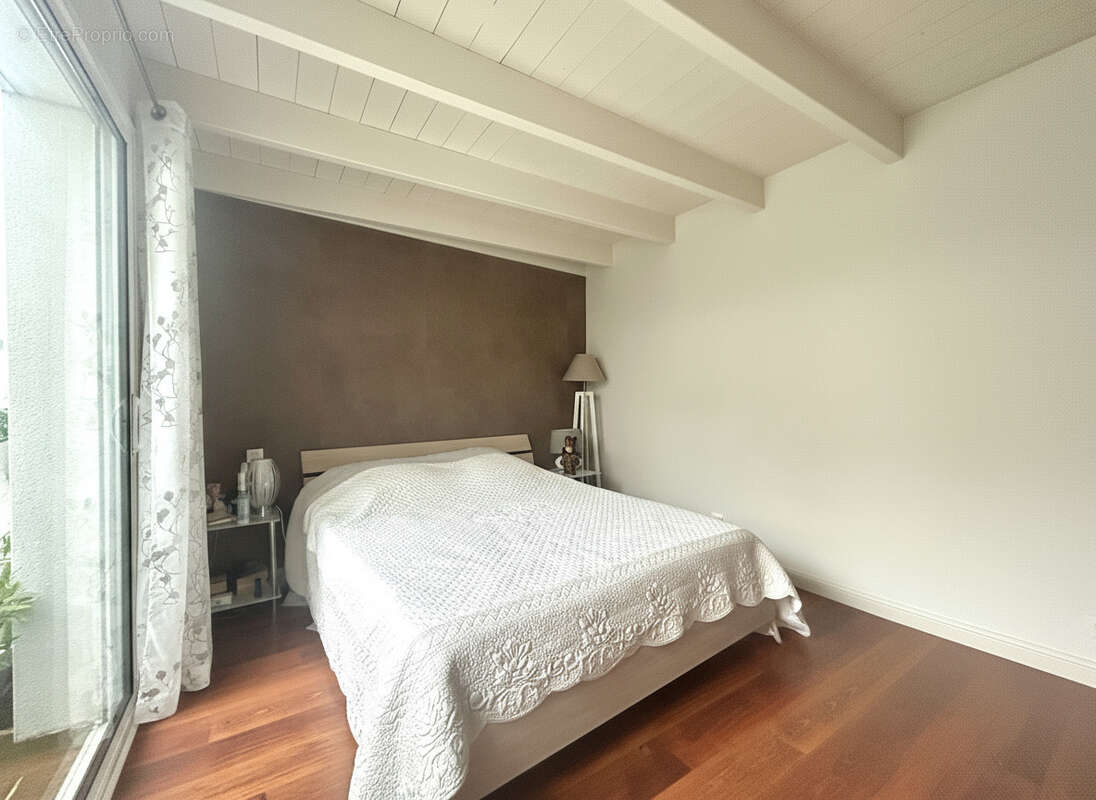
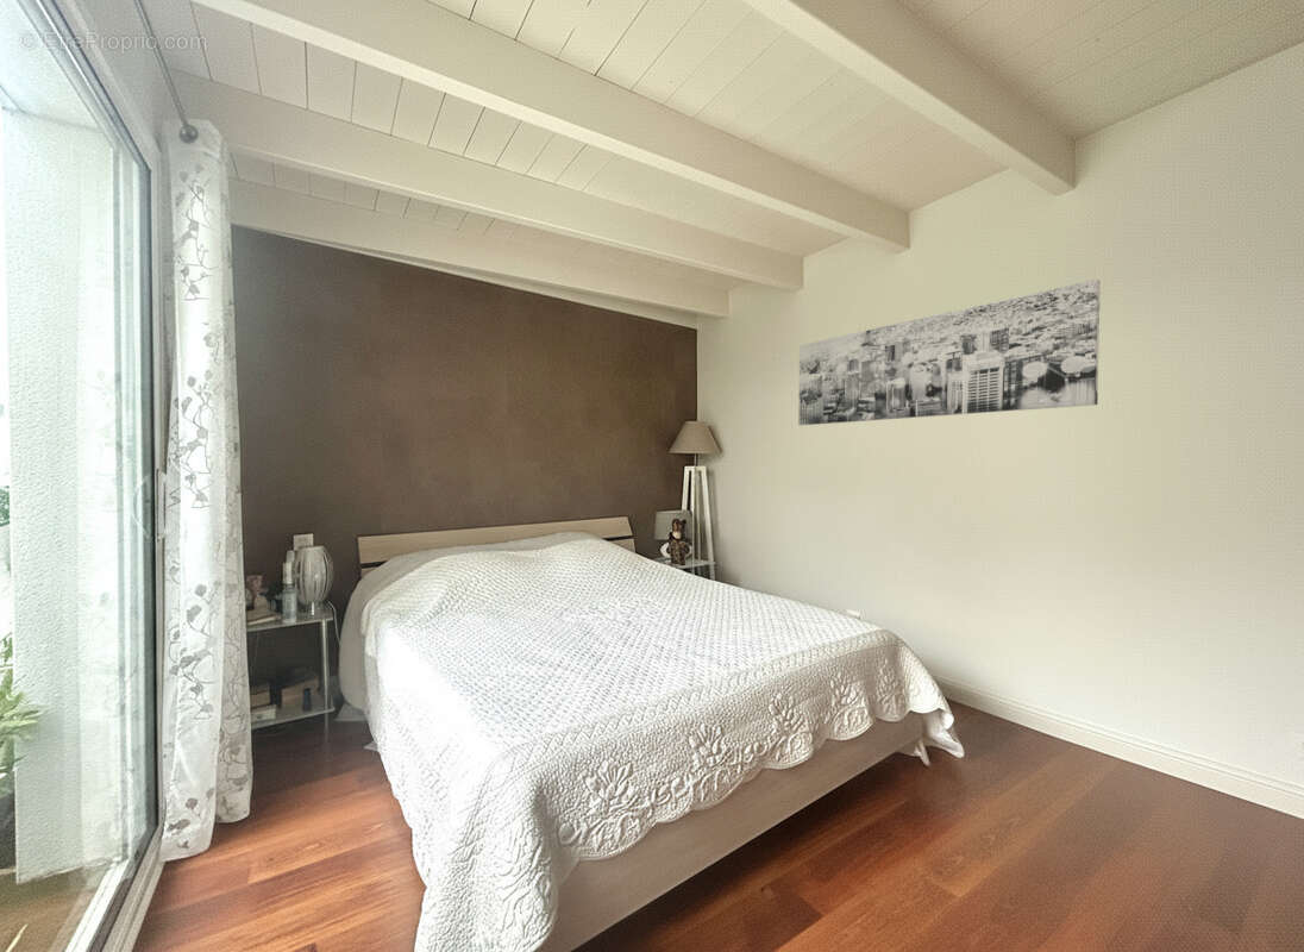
+ wall art [797,278,1102,427]
